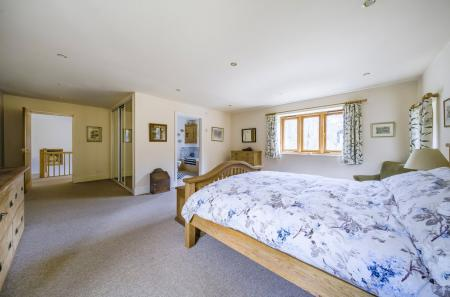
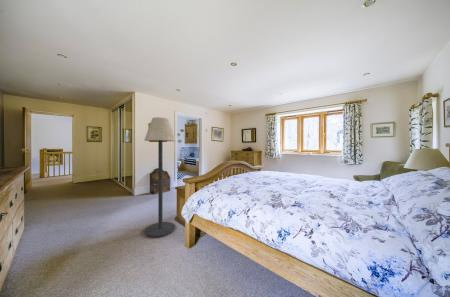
+ floor lamp [143,116,177,238]
